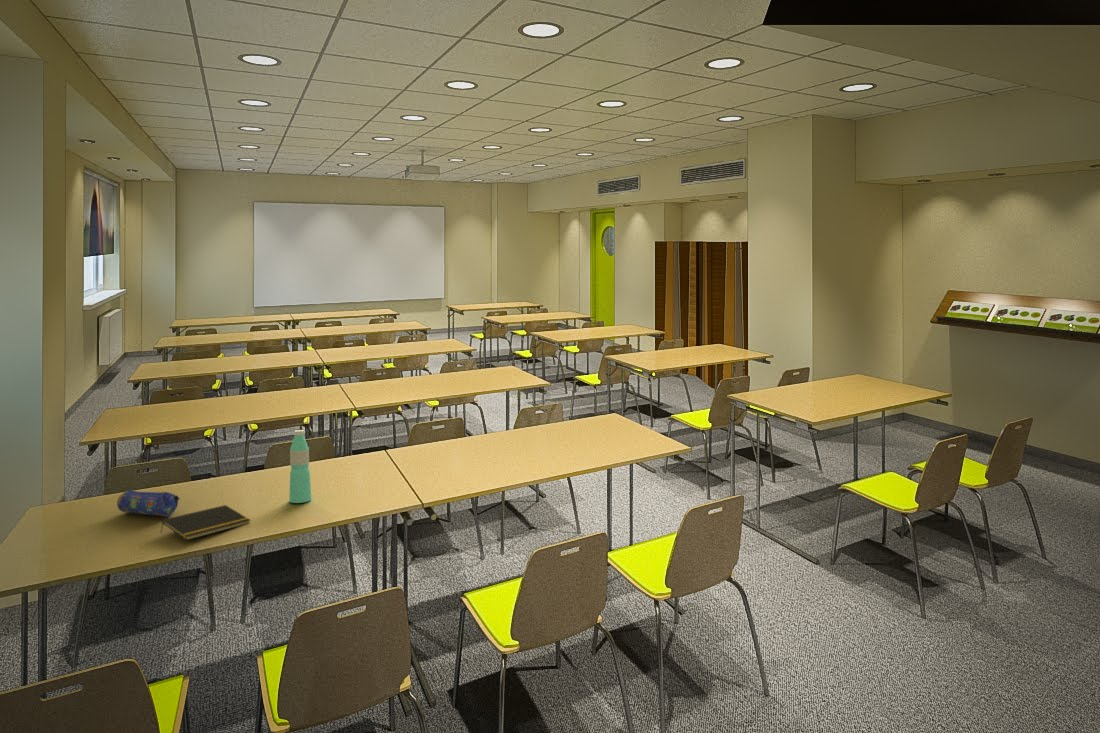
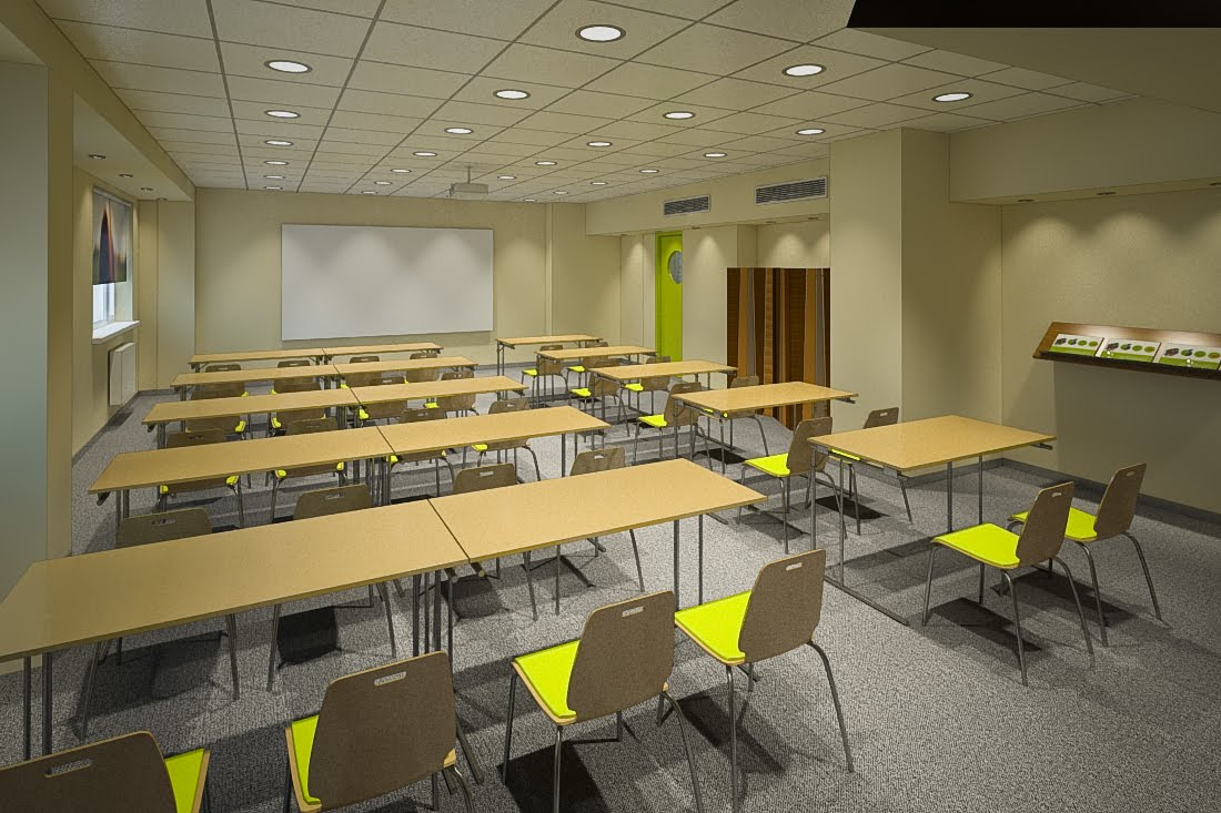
- water bottle [288,429,312,504]
- notepad [160,504,251,541]
- pencil case [116,489,181,518]
